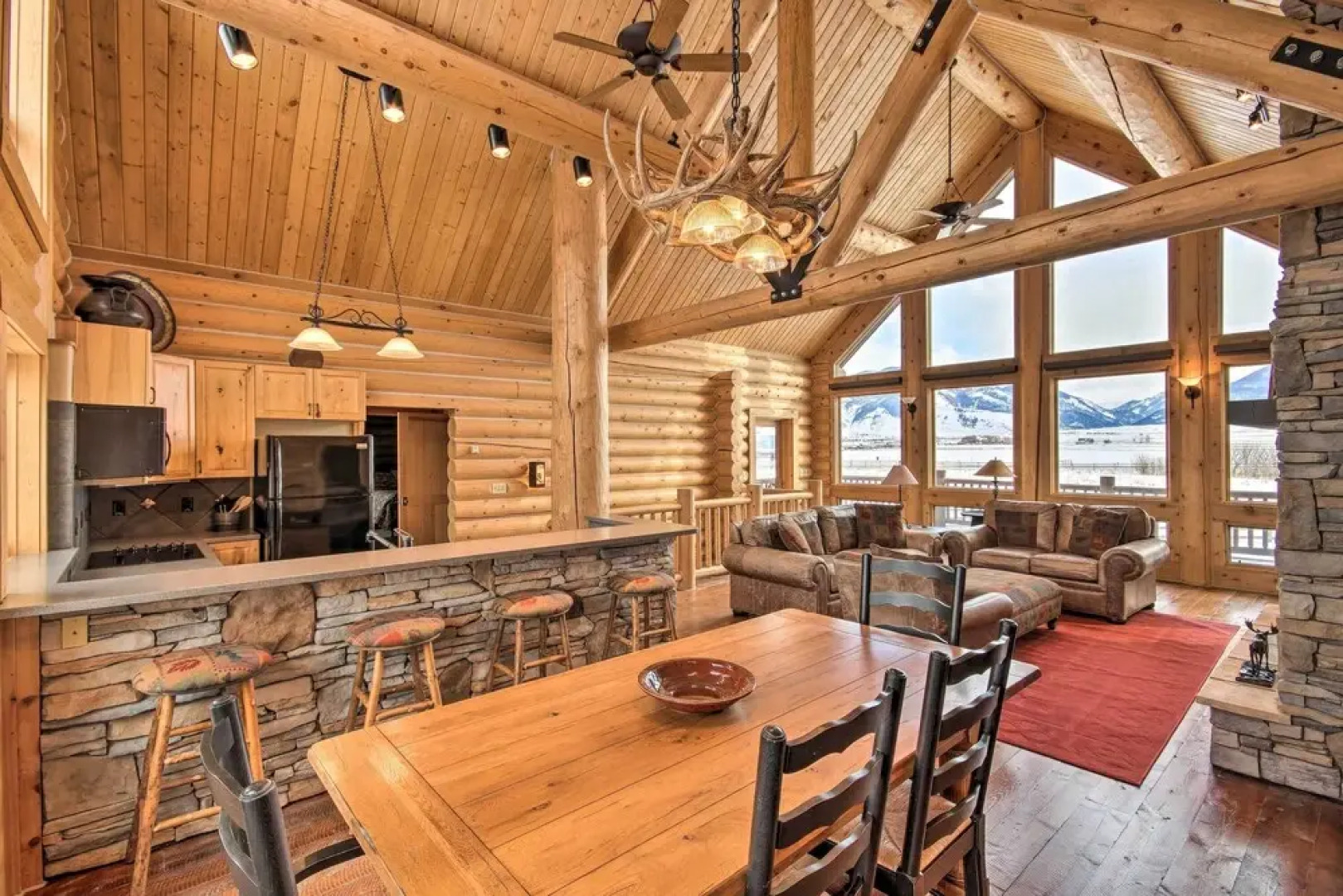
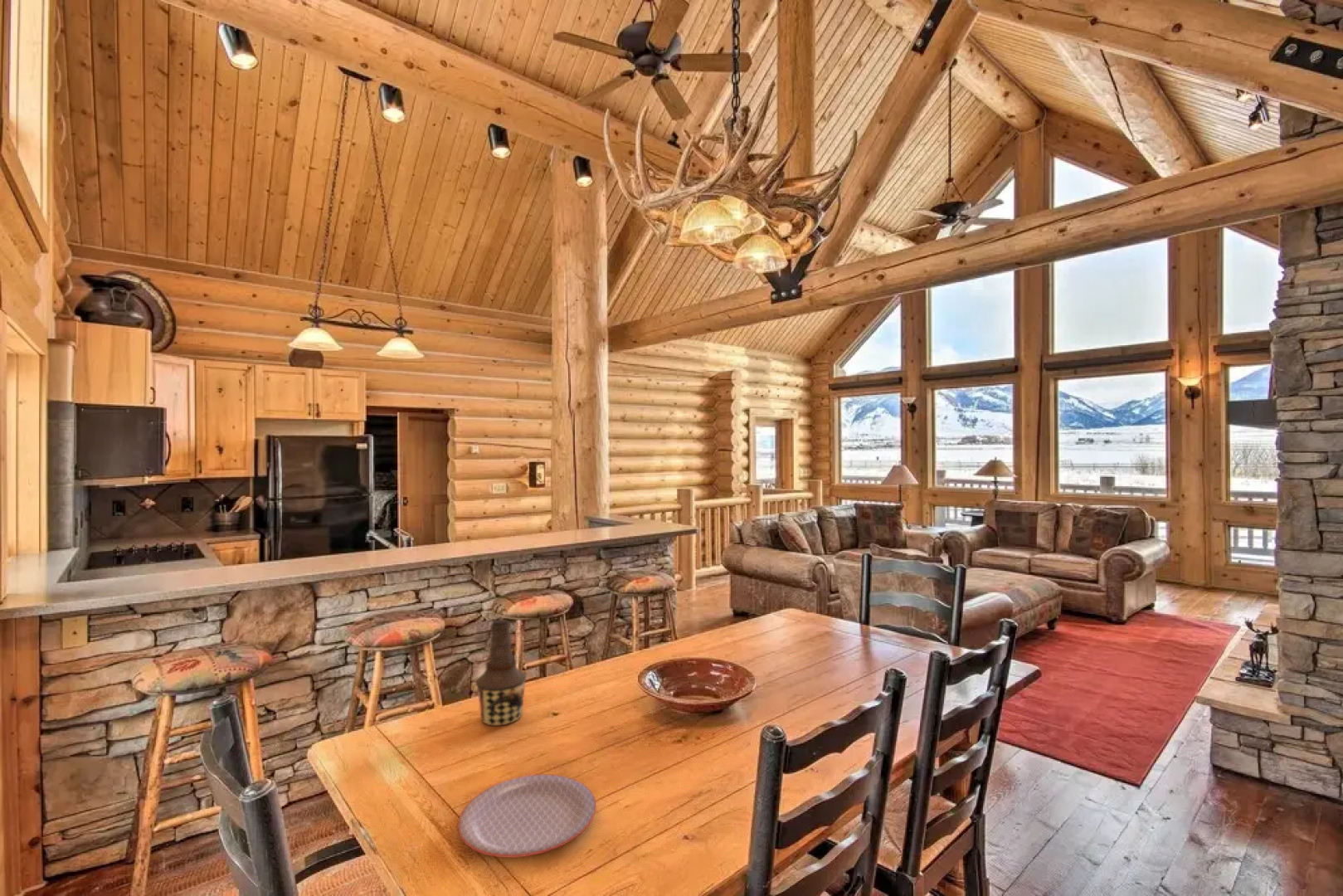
+ bottle [474,619,528,727]
+ plate [457,773,596,859]
